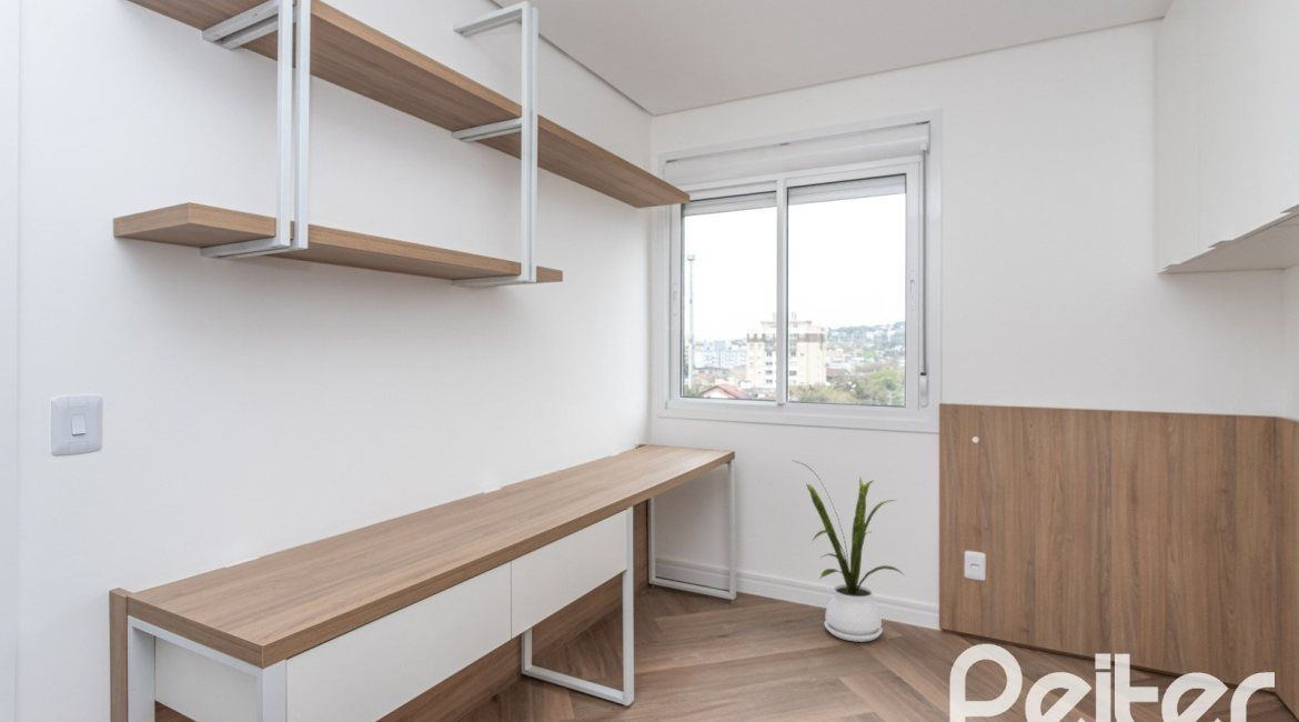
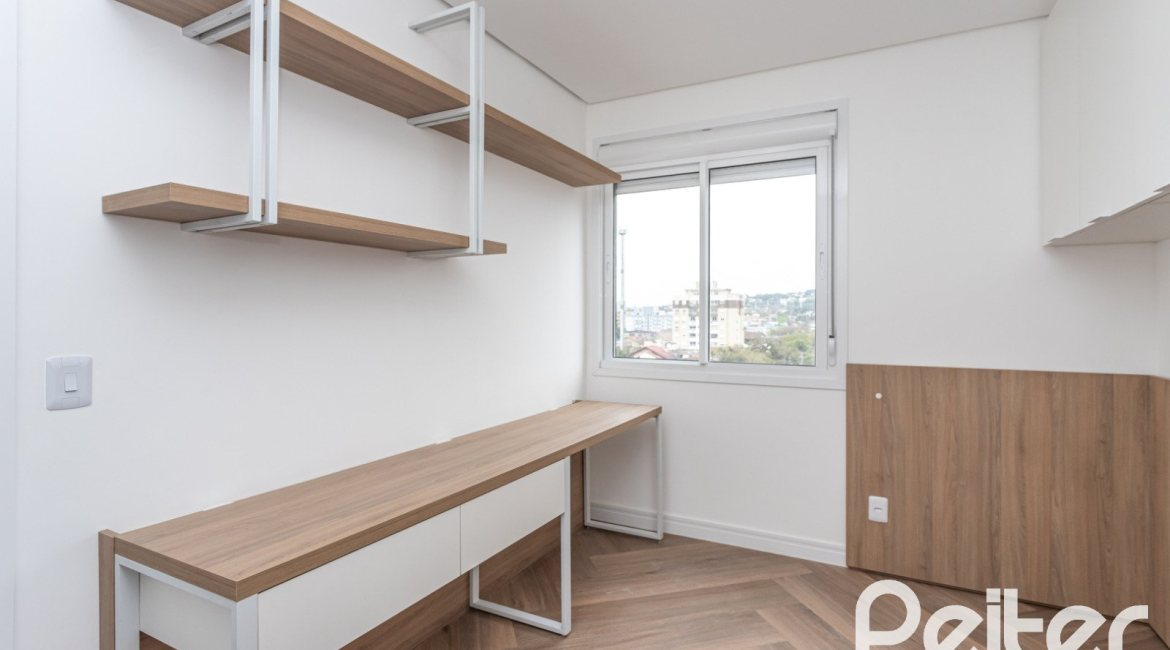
- house plant [793,460,907,643]
